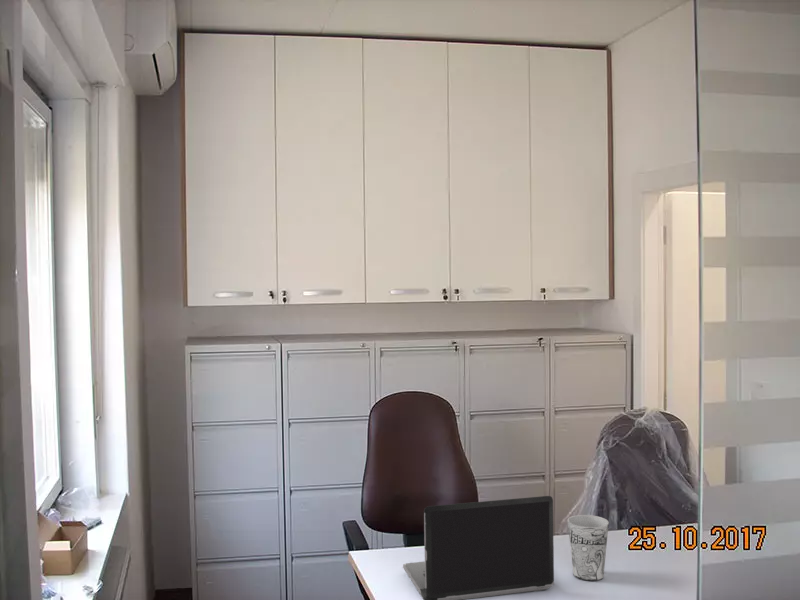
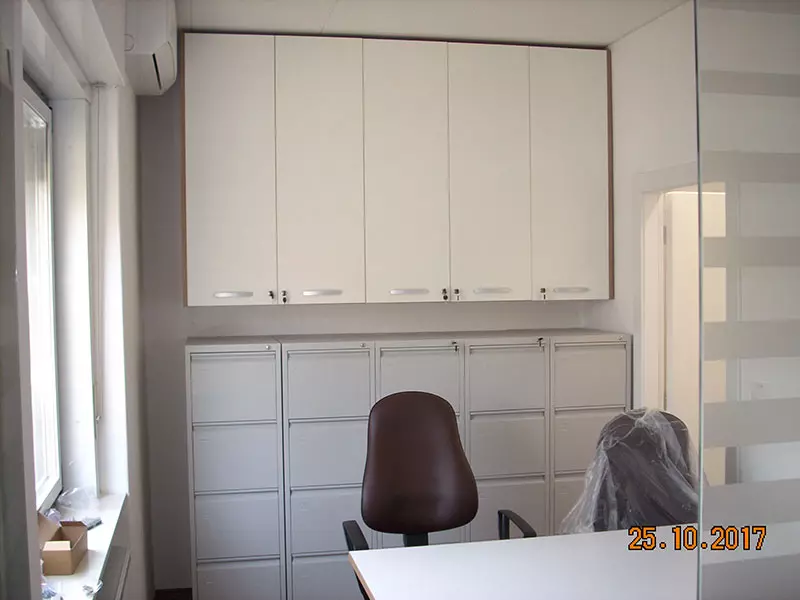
- laptop computer [402,495,555,600]
- cup [566,514,610,582]
